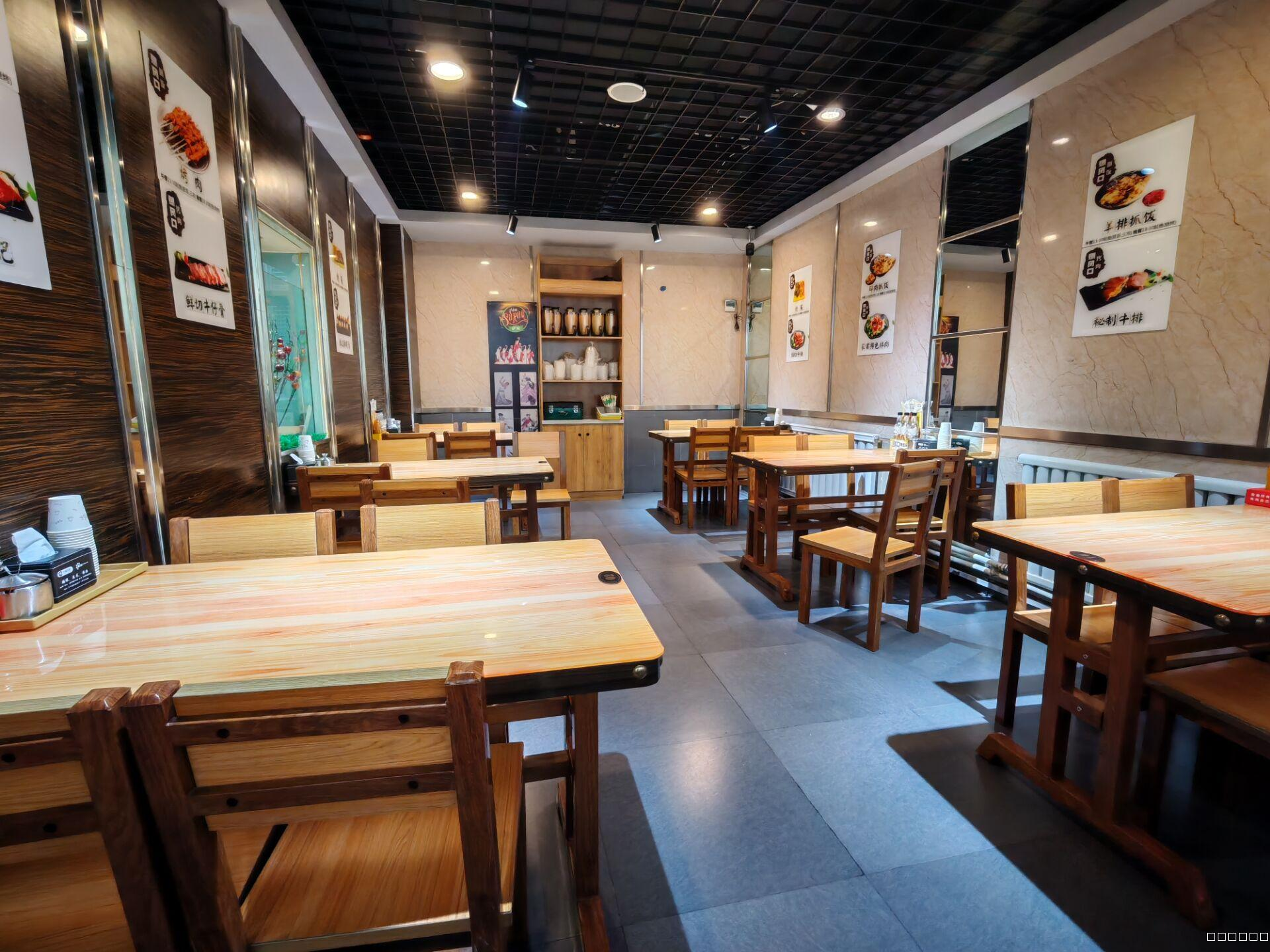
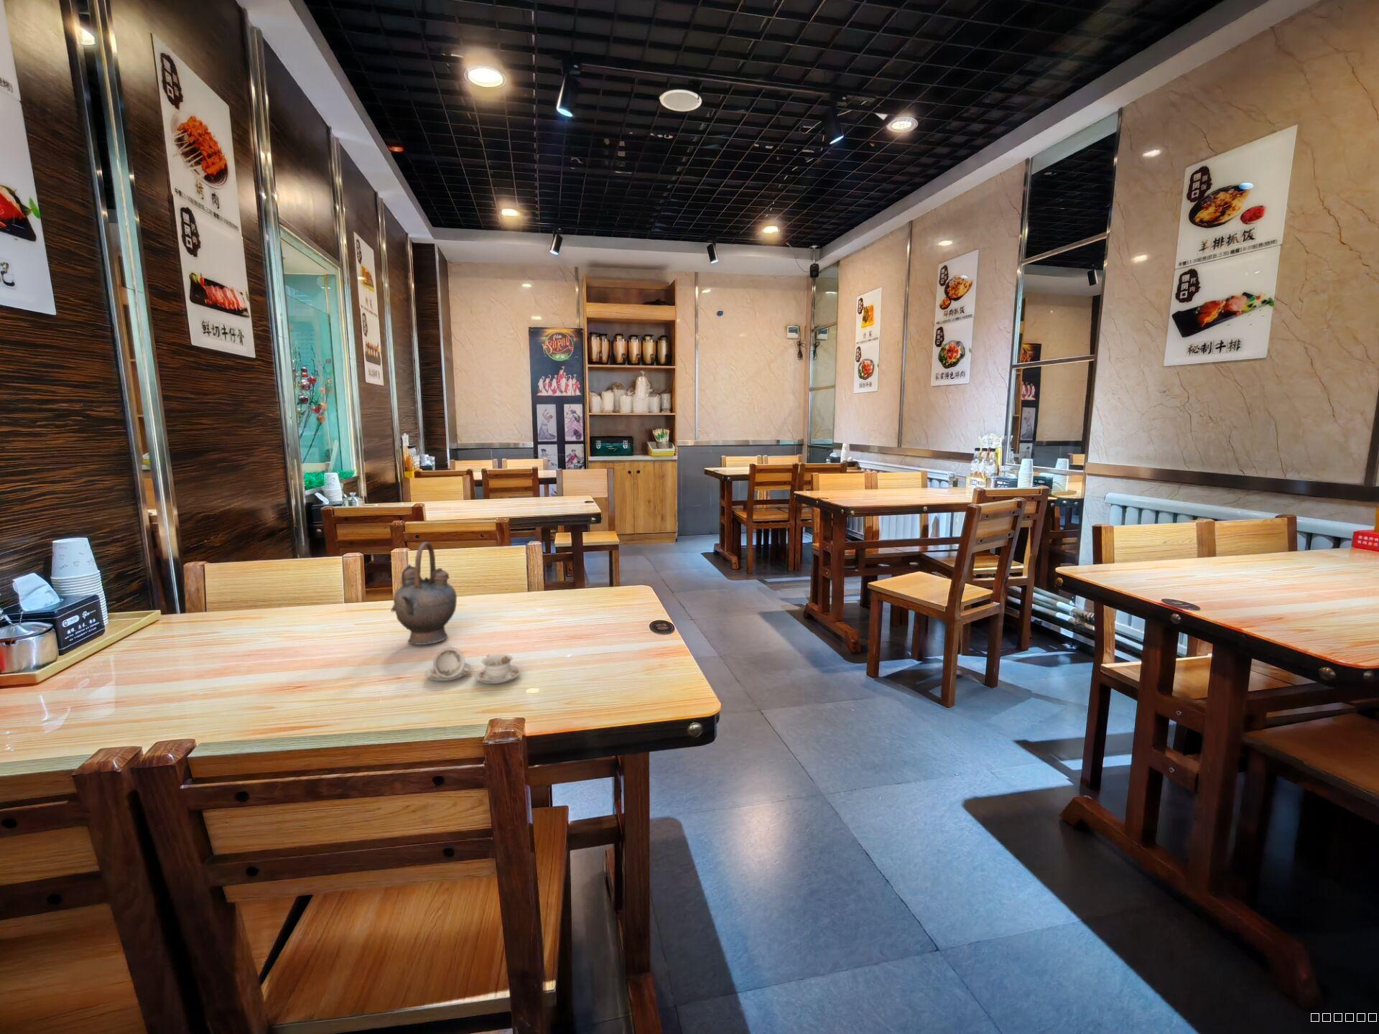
+ teapot [390,541,457,645]
+ chinaware [425,647,522,684]
